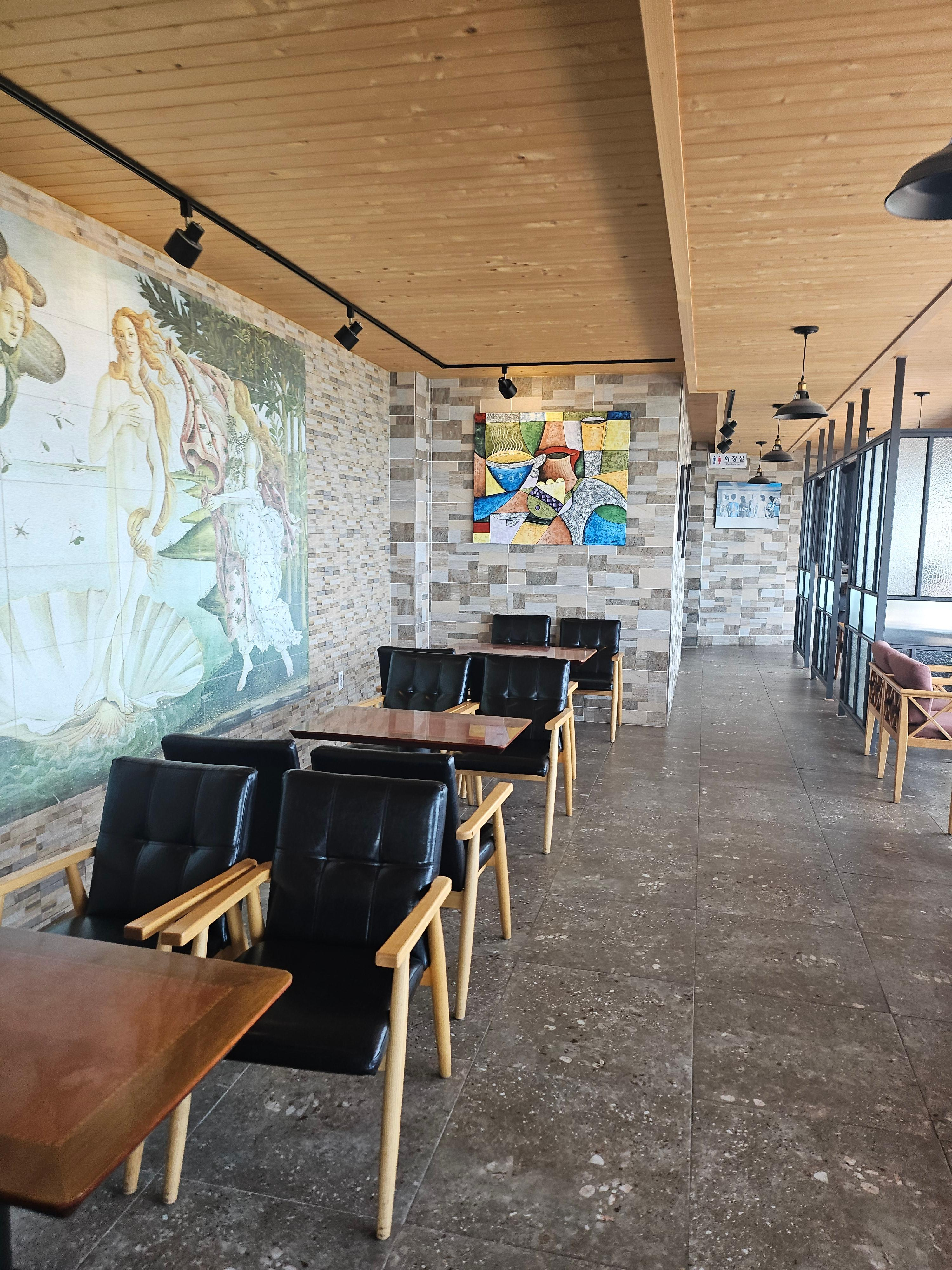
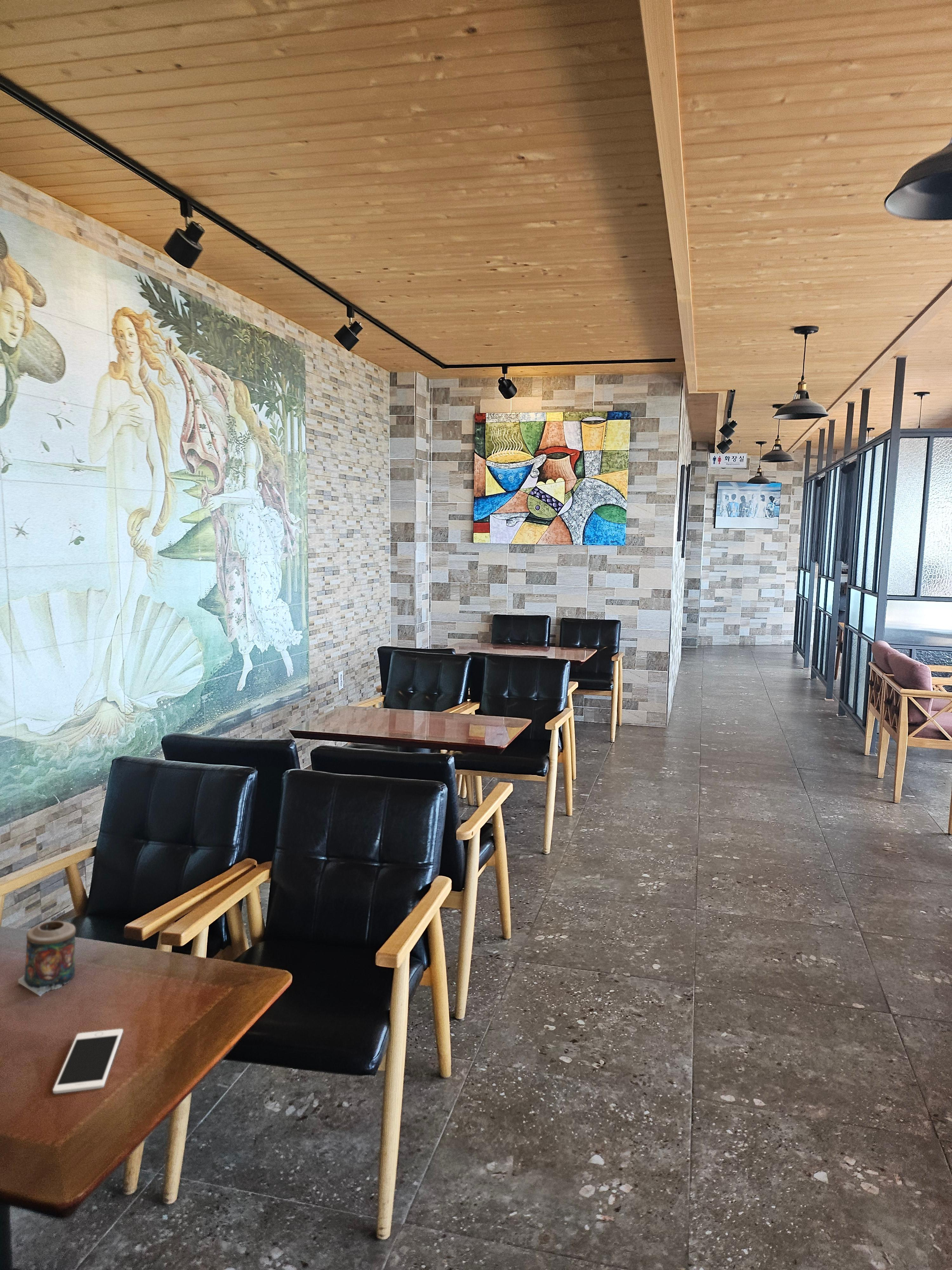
+ cell phone [52,1028,123,1094]
+ candle [18,920,76,997]
